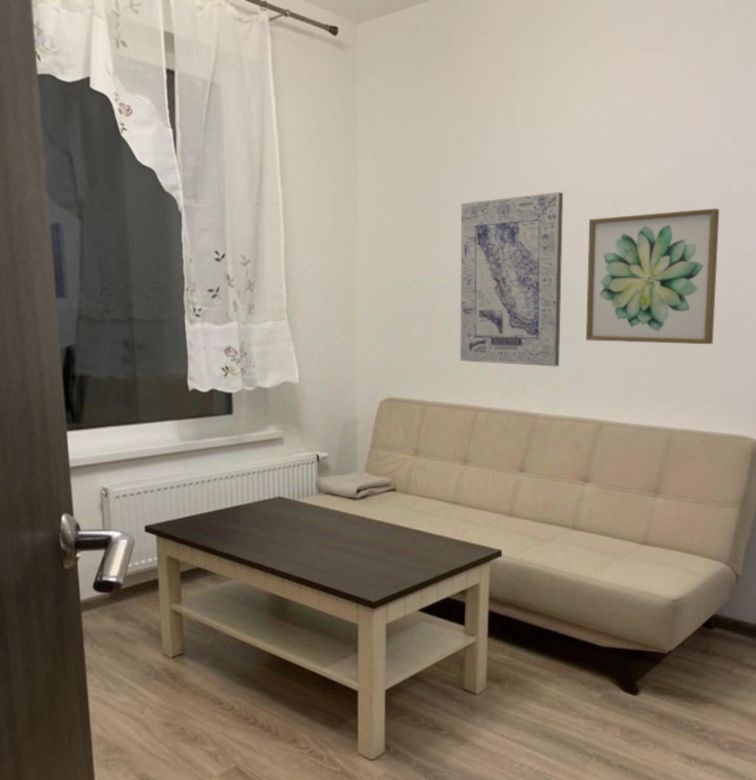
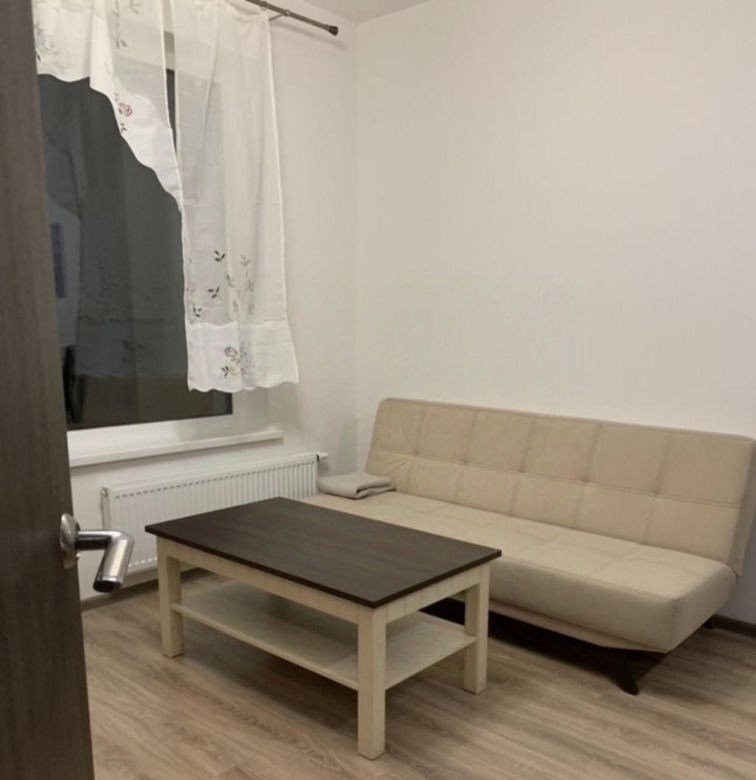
- wall art [459,191,564,367]
- wall art [585,207,720,345]
